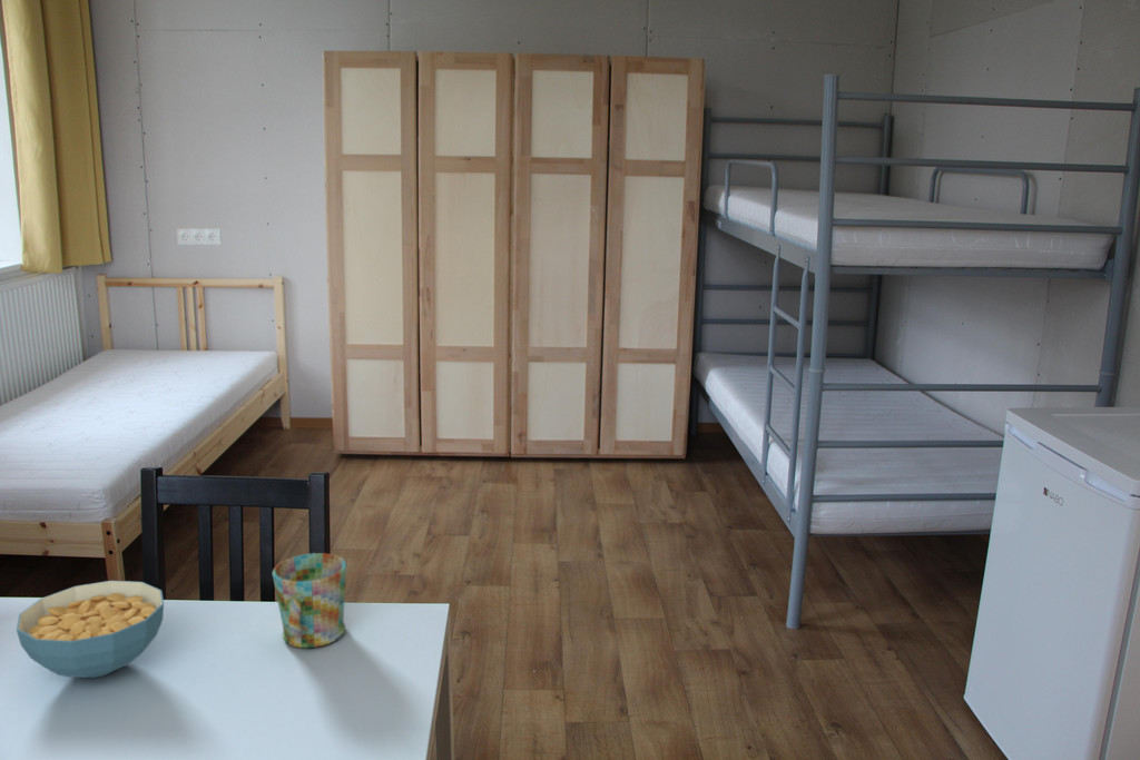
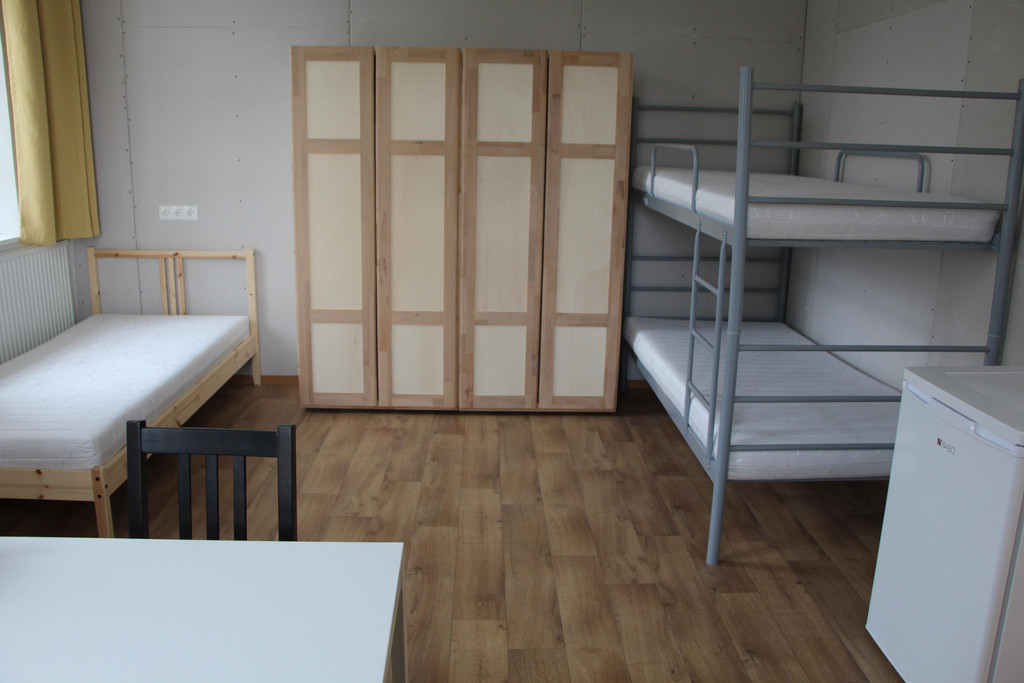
- cereal bowl [16,580,165,679]
- mug [272,552,347,649]
